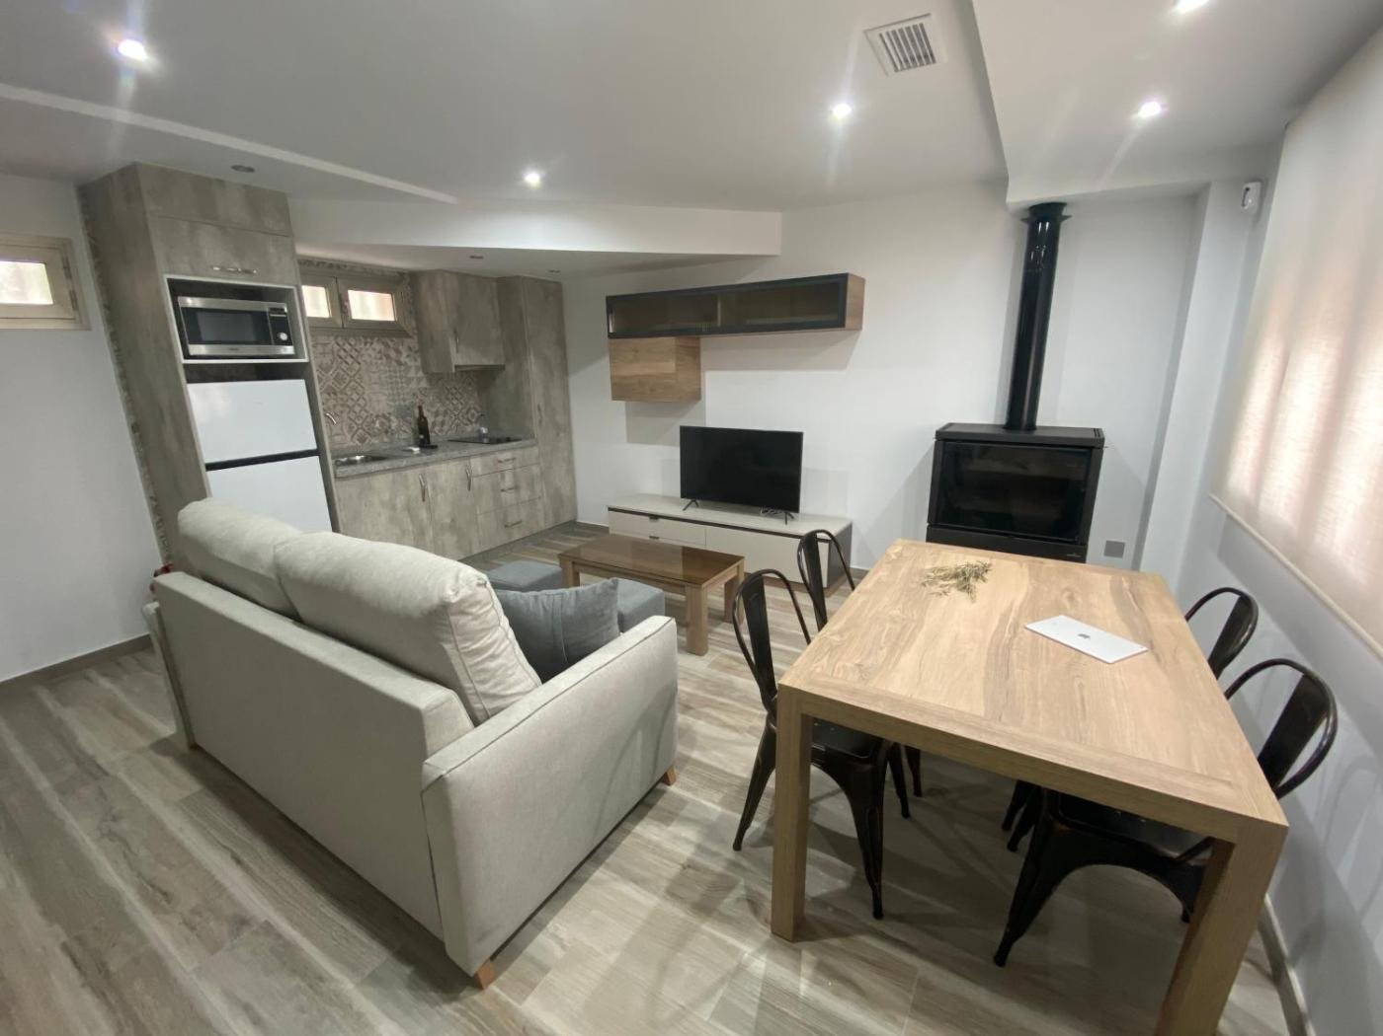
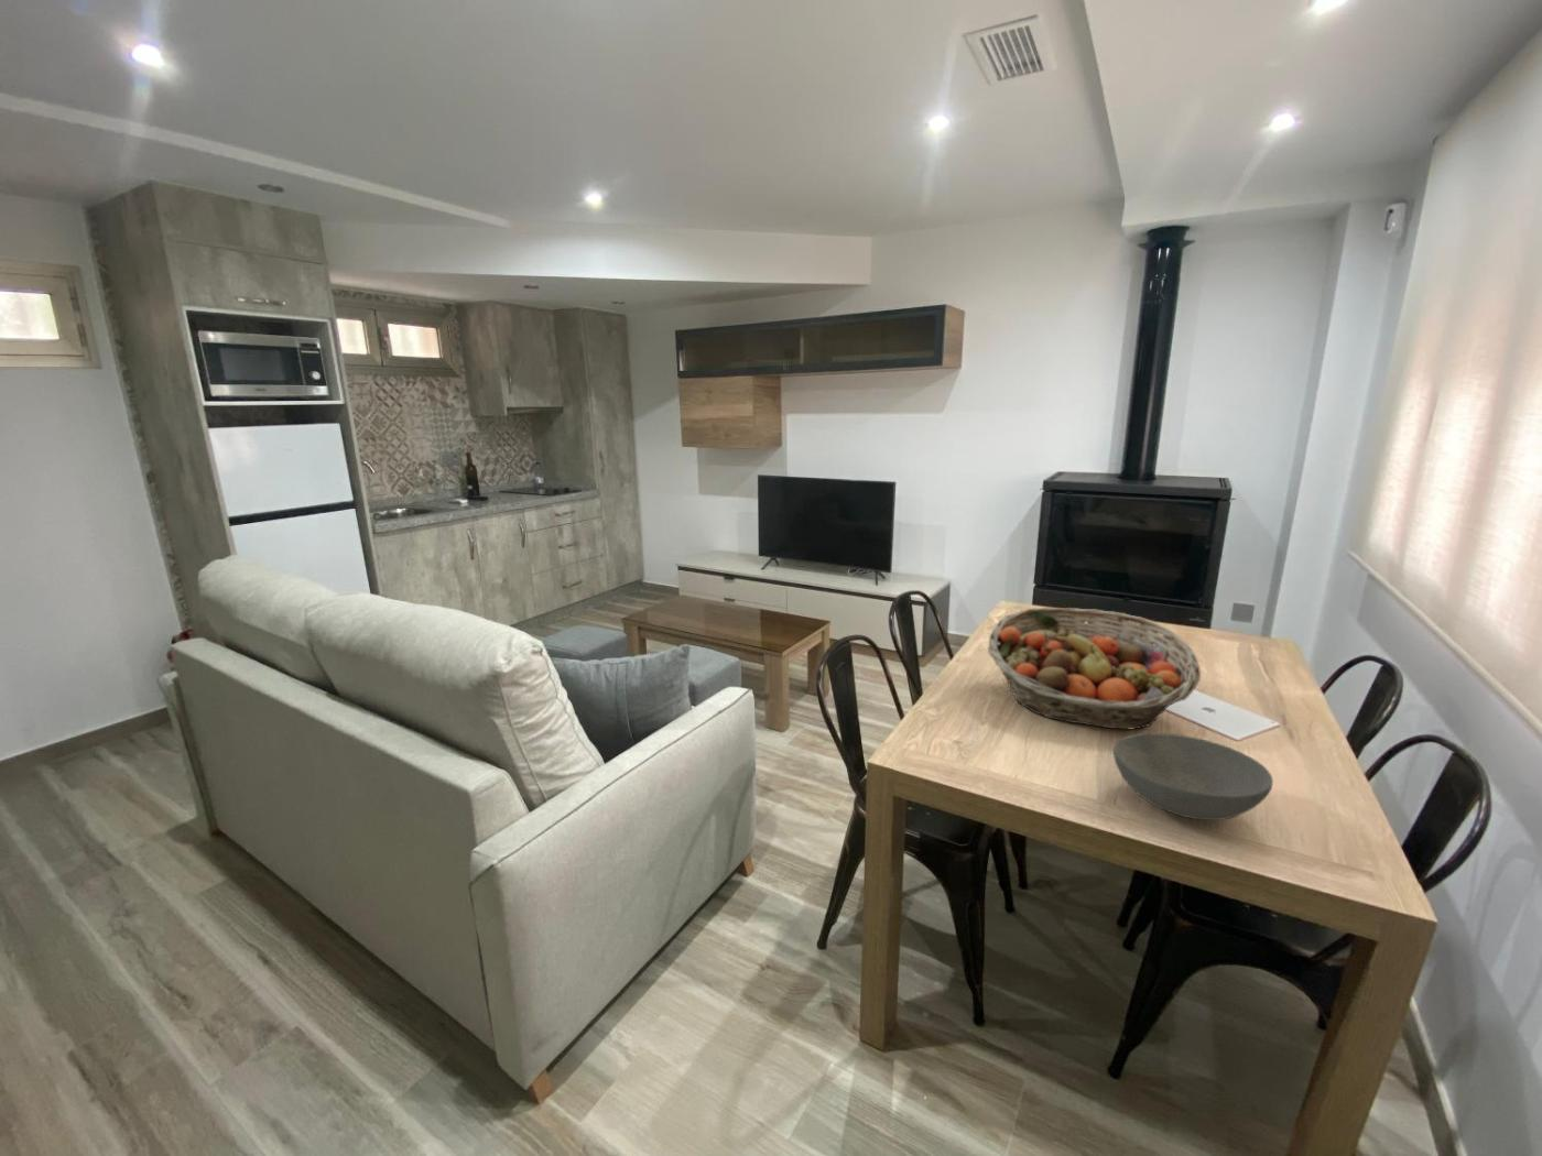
+ bowl [1112,732,1275,821]
+ fruit basket [987,607,1202,730]
